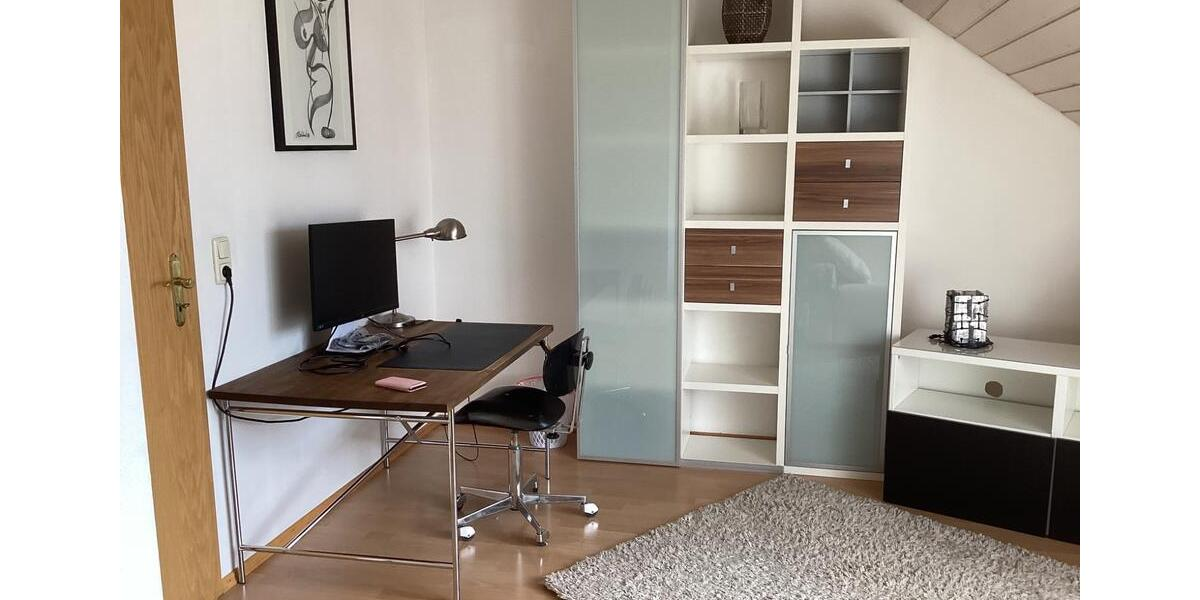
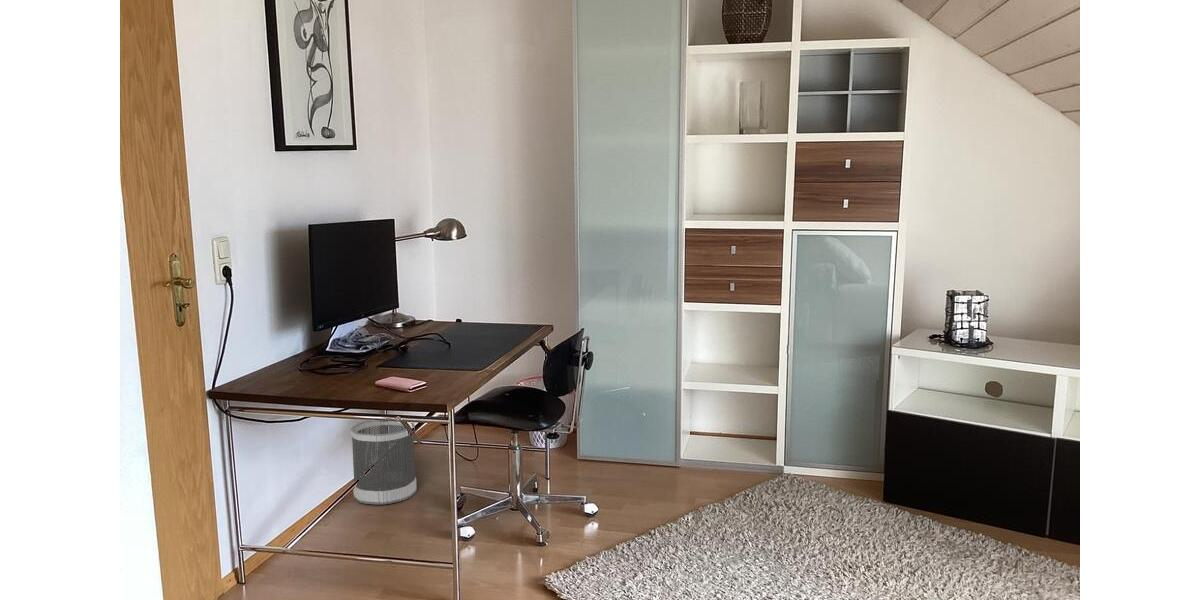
+ wastebasket [350,420,418,506]
